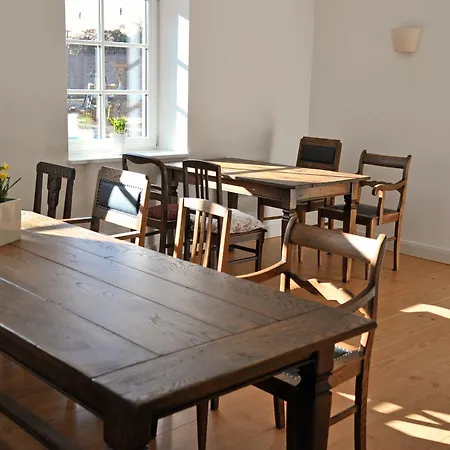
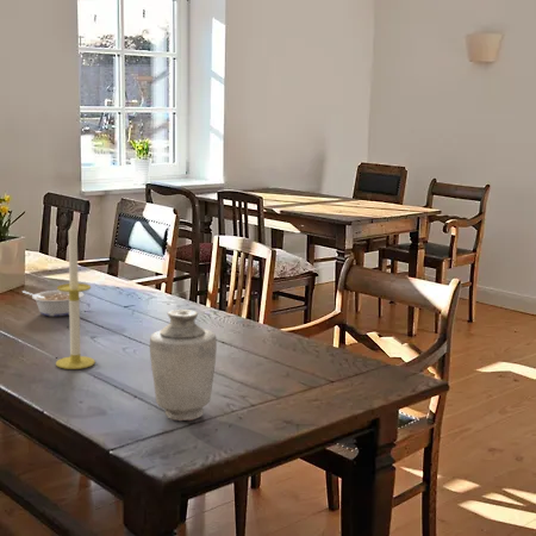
+ vase [149,308,218,422]
+ legume [21,289,85,318]
+ candle [55,222,96,370]
